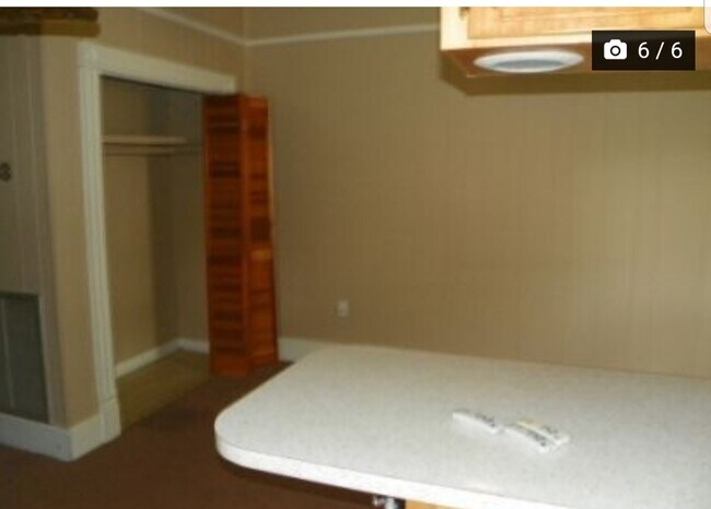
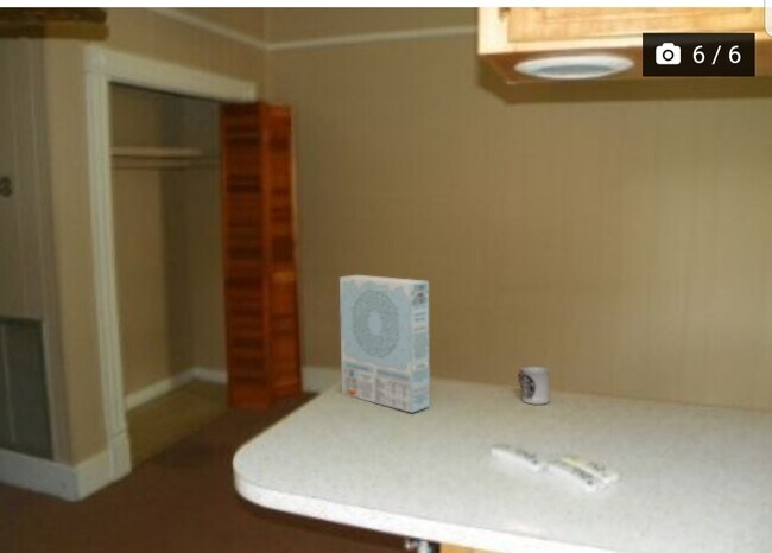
+ cup [517,366,551,406]
+ cereal box [338,274,431,414]
